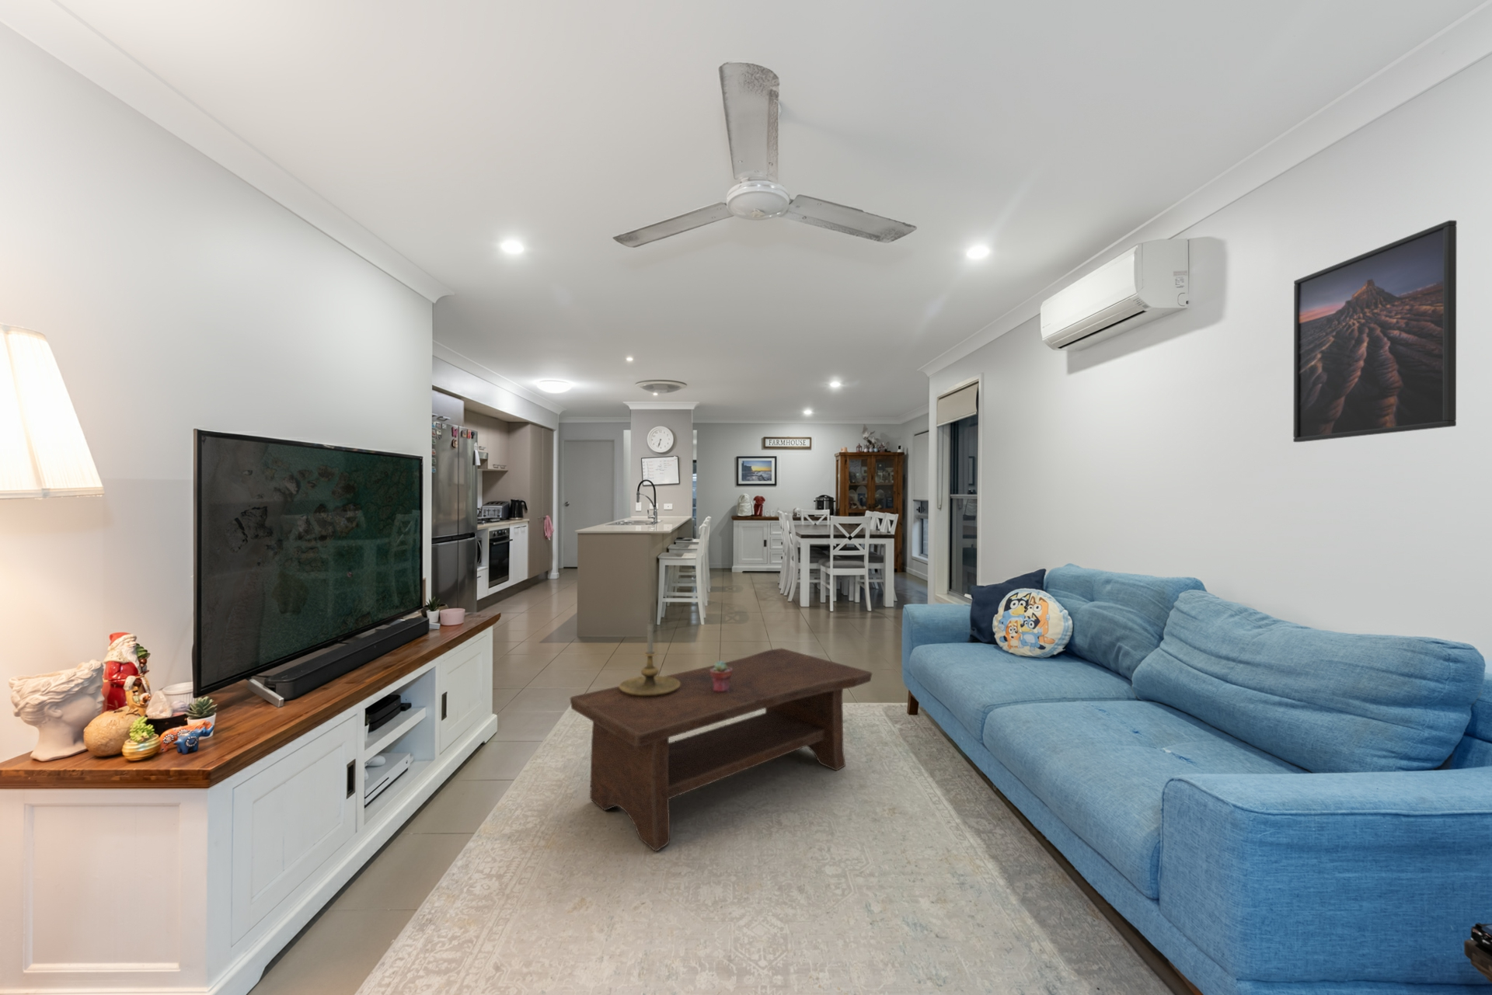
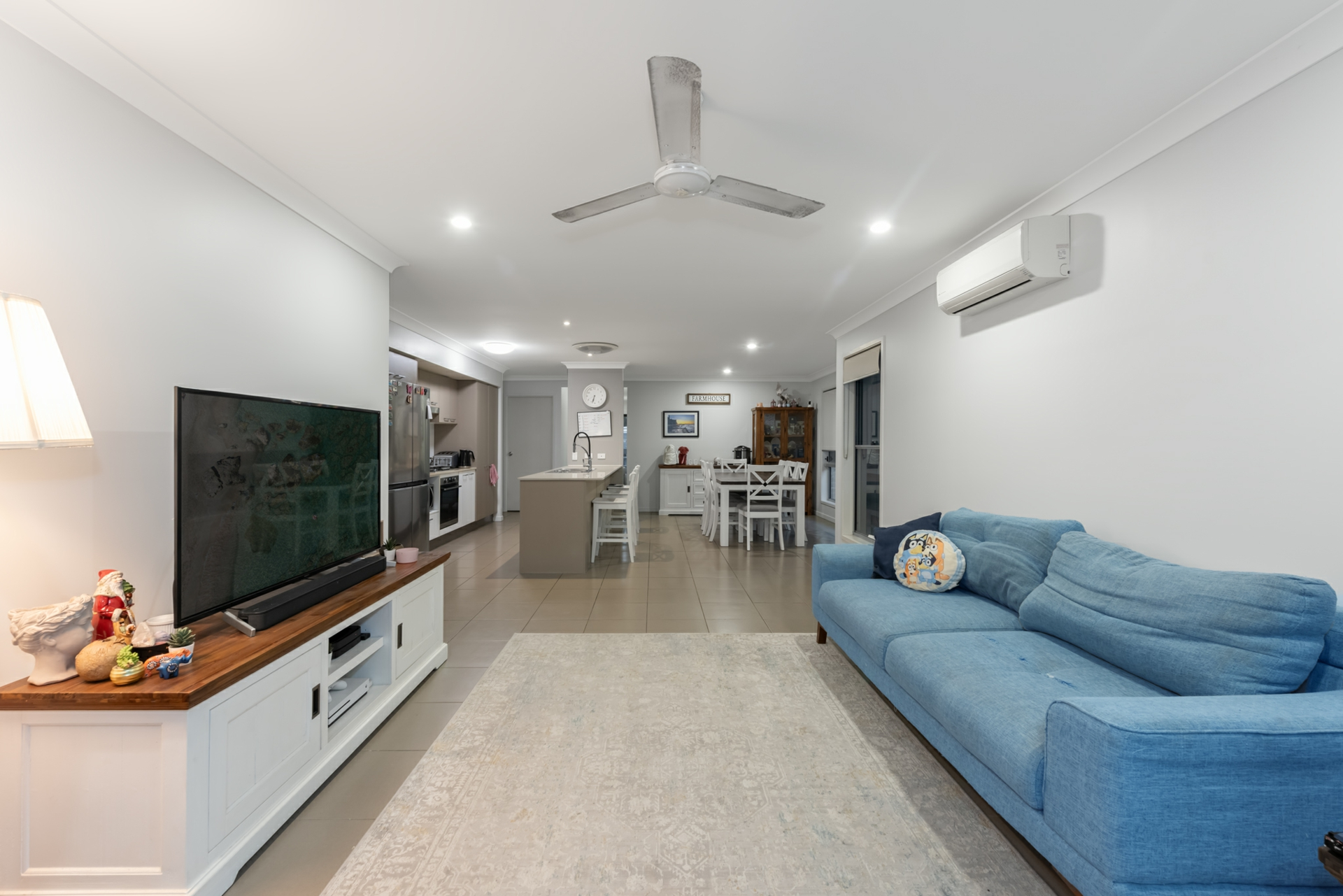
- coffee table [570,647,873,853]
- candle holder [619,621,680,696]
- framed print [1292,220,1458,443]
- potted succulent [710,661,732,692]
